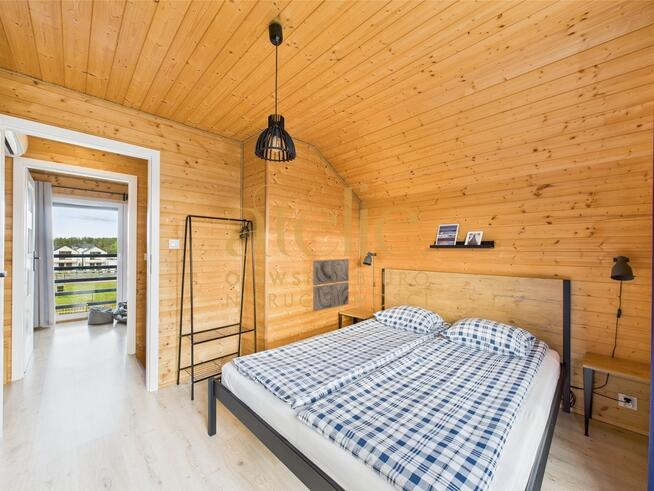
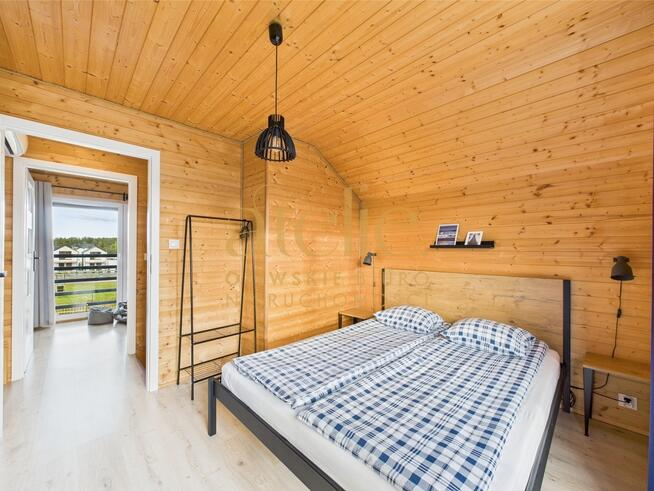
- wall art [312,258,350,312]
